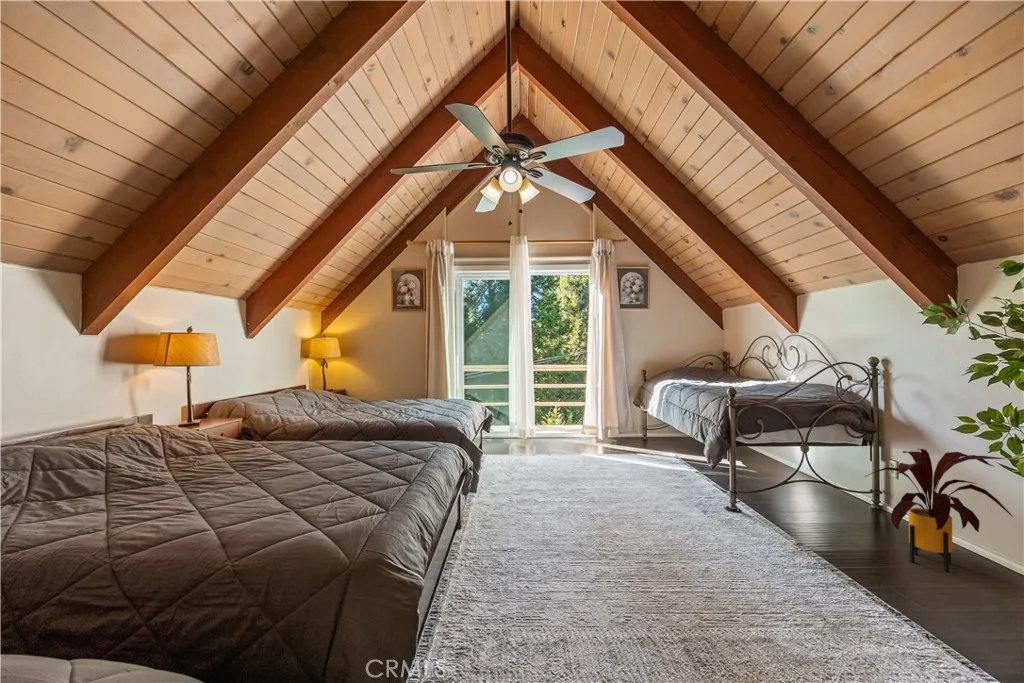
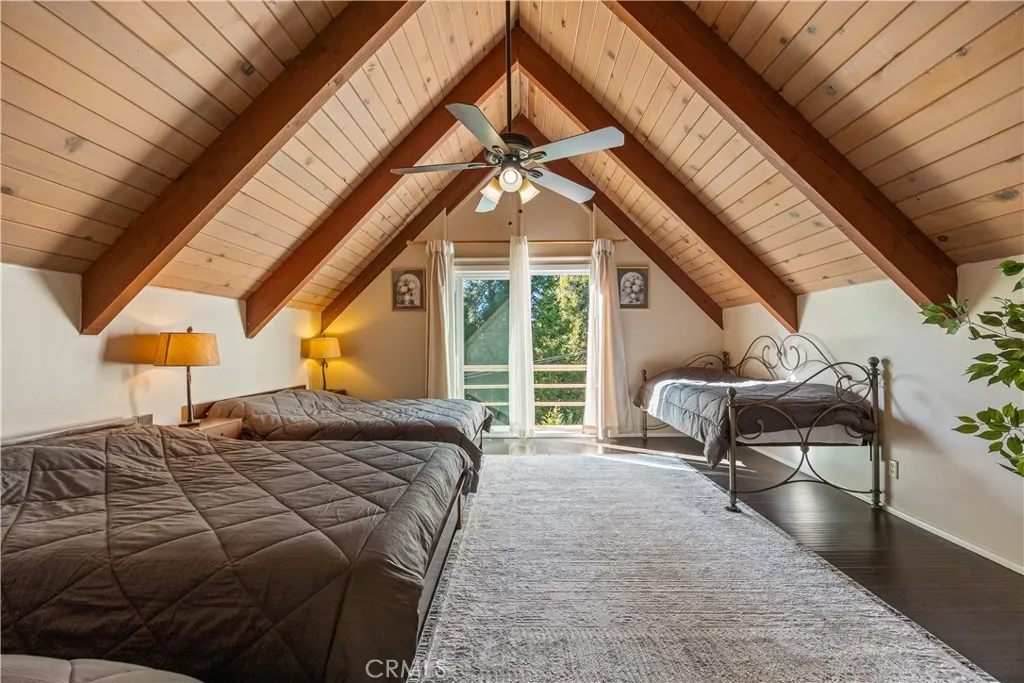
- house plant [863,448,1014,573]
